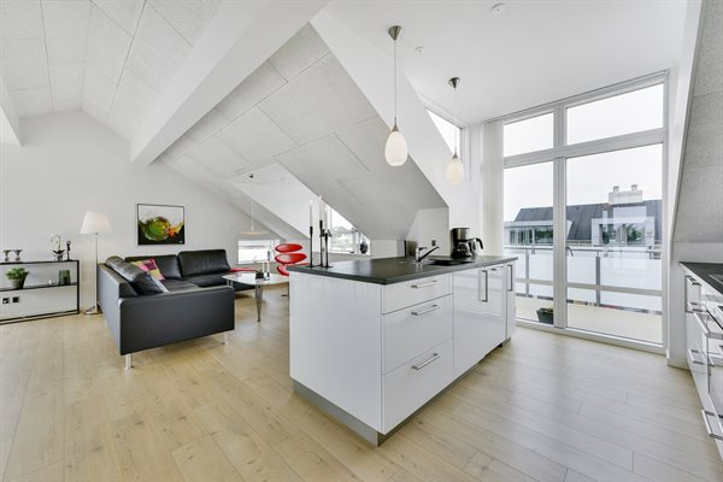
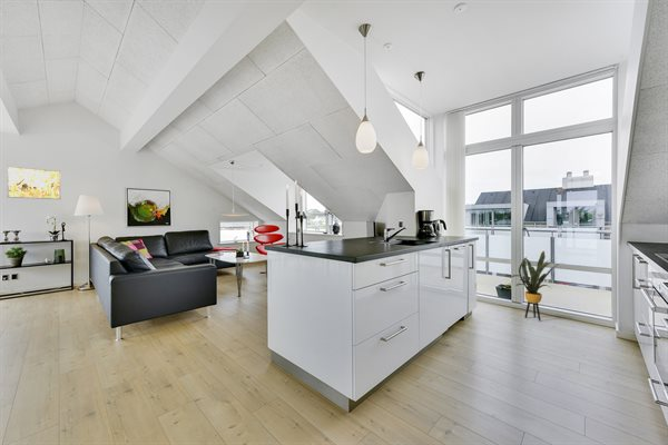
+ house plant [509,250,563,322]
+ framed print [6,166,62,200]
